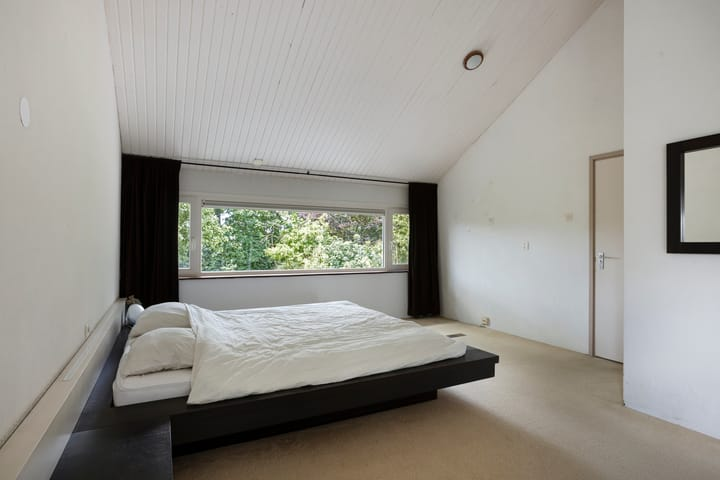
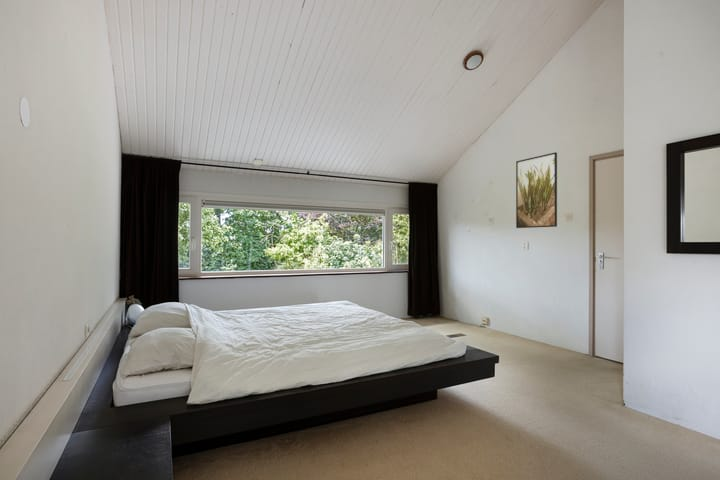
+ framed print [515,151,558,229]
